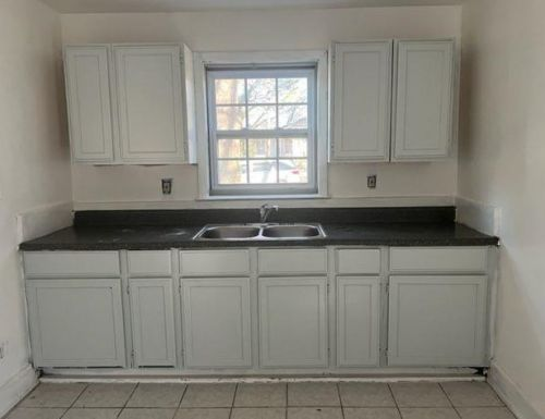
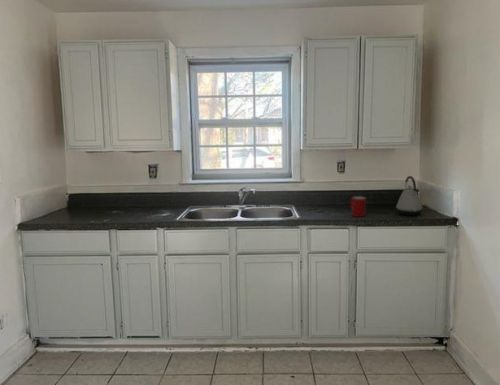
+ kettle [395,175,423,217]
+ cup [349,196,367,218]
